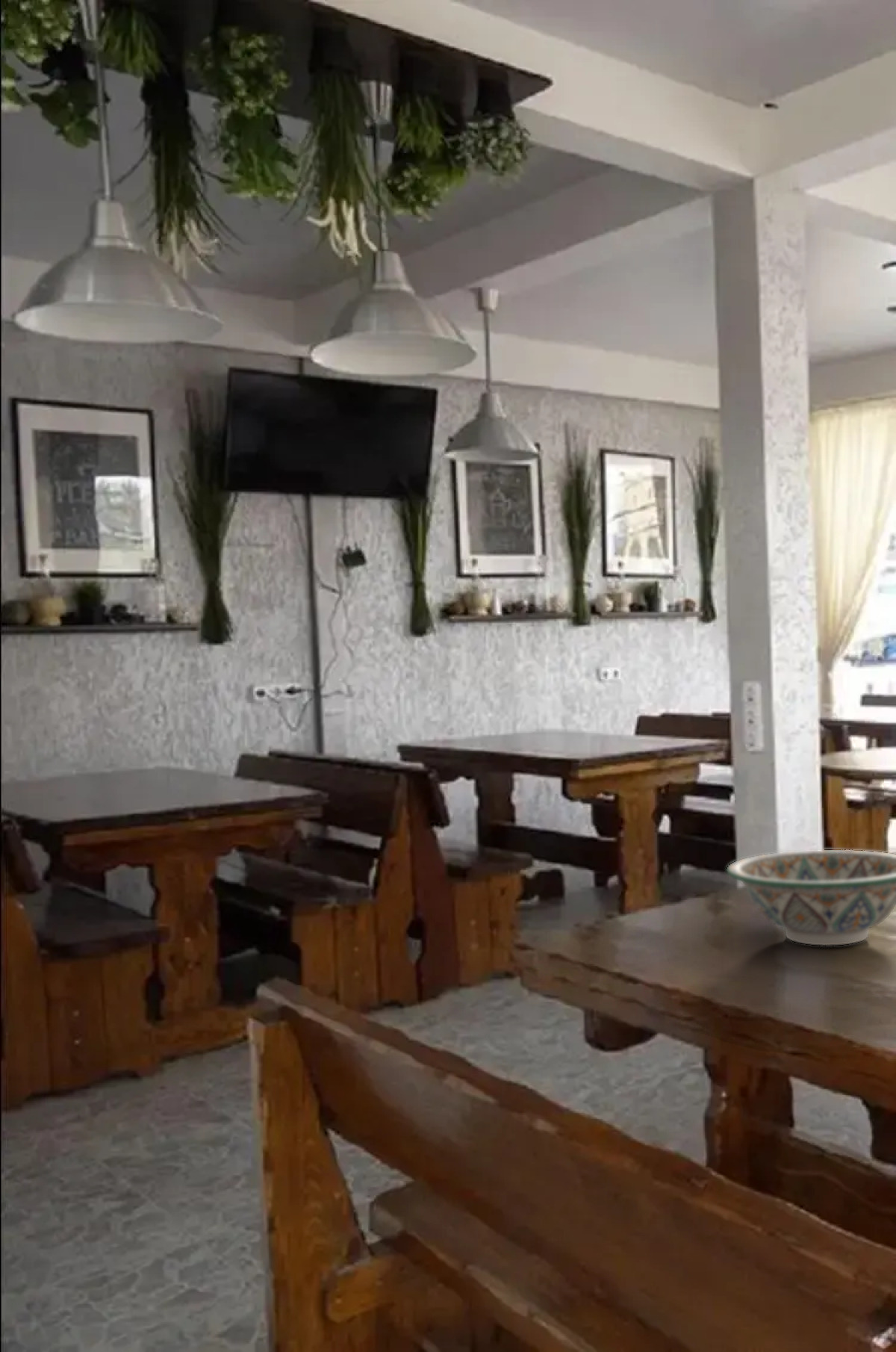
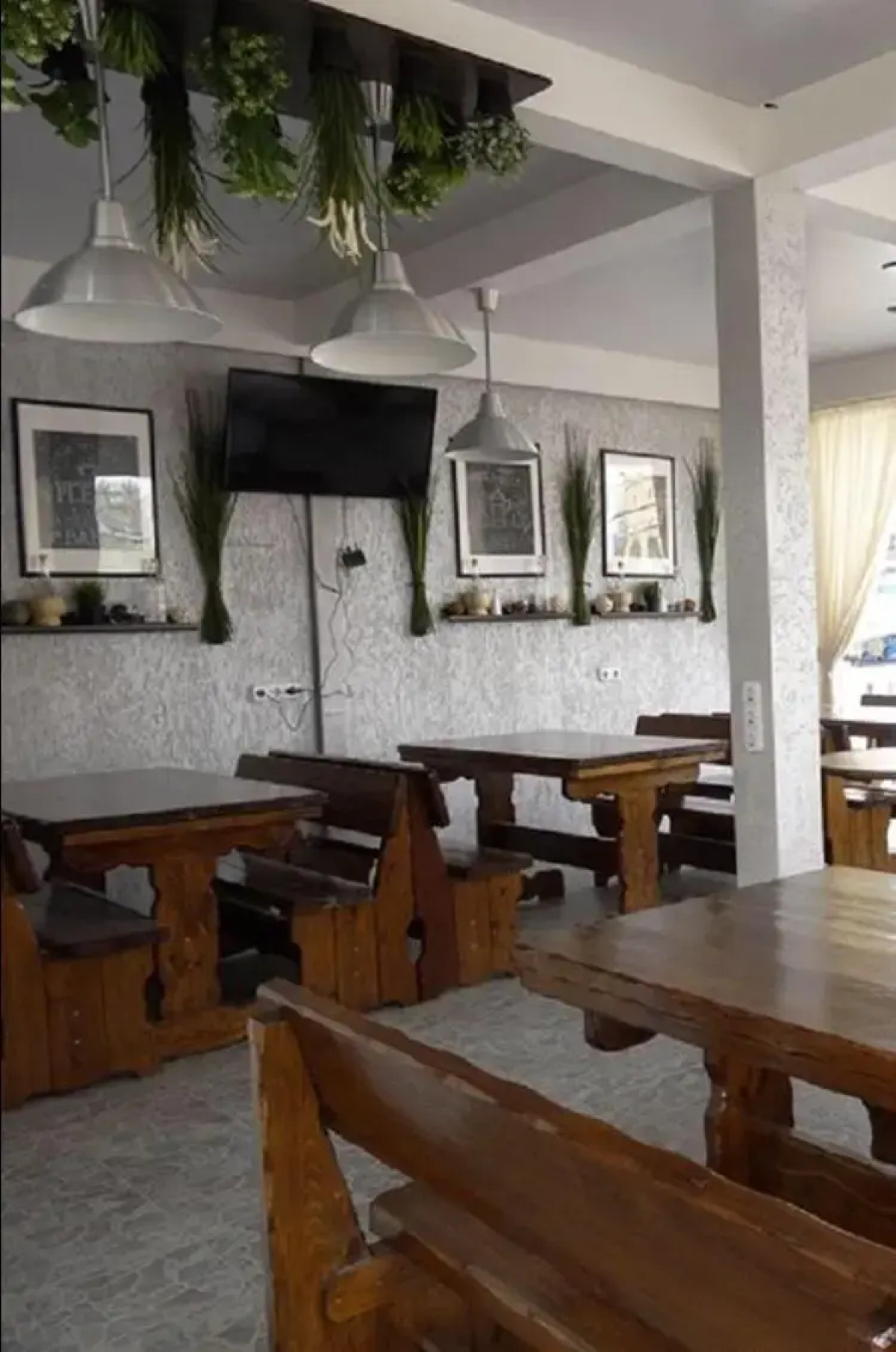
- decorative bowl [726,849,896,946]
